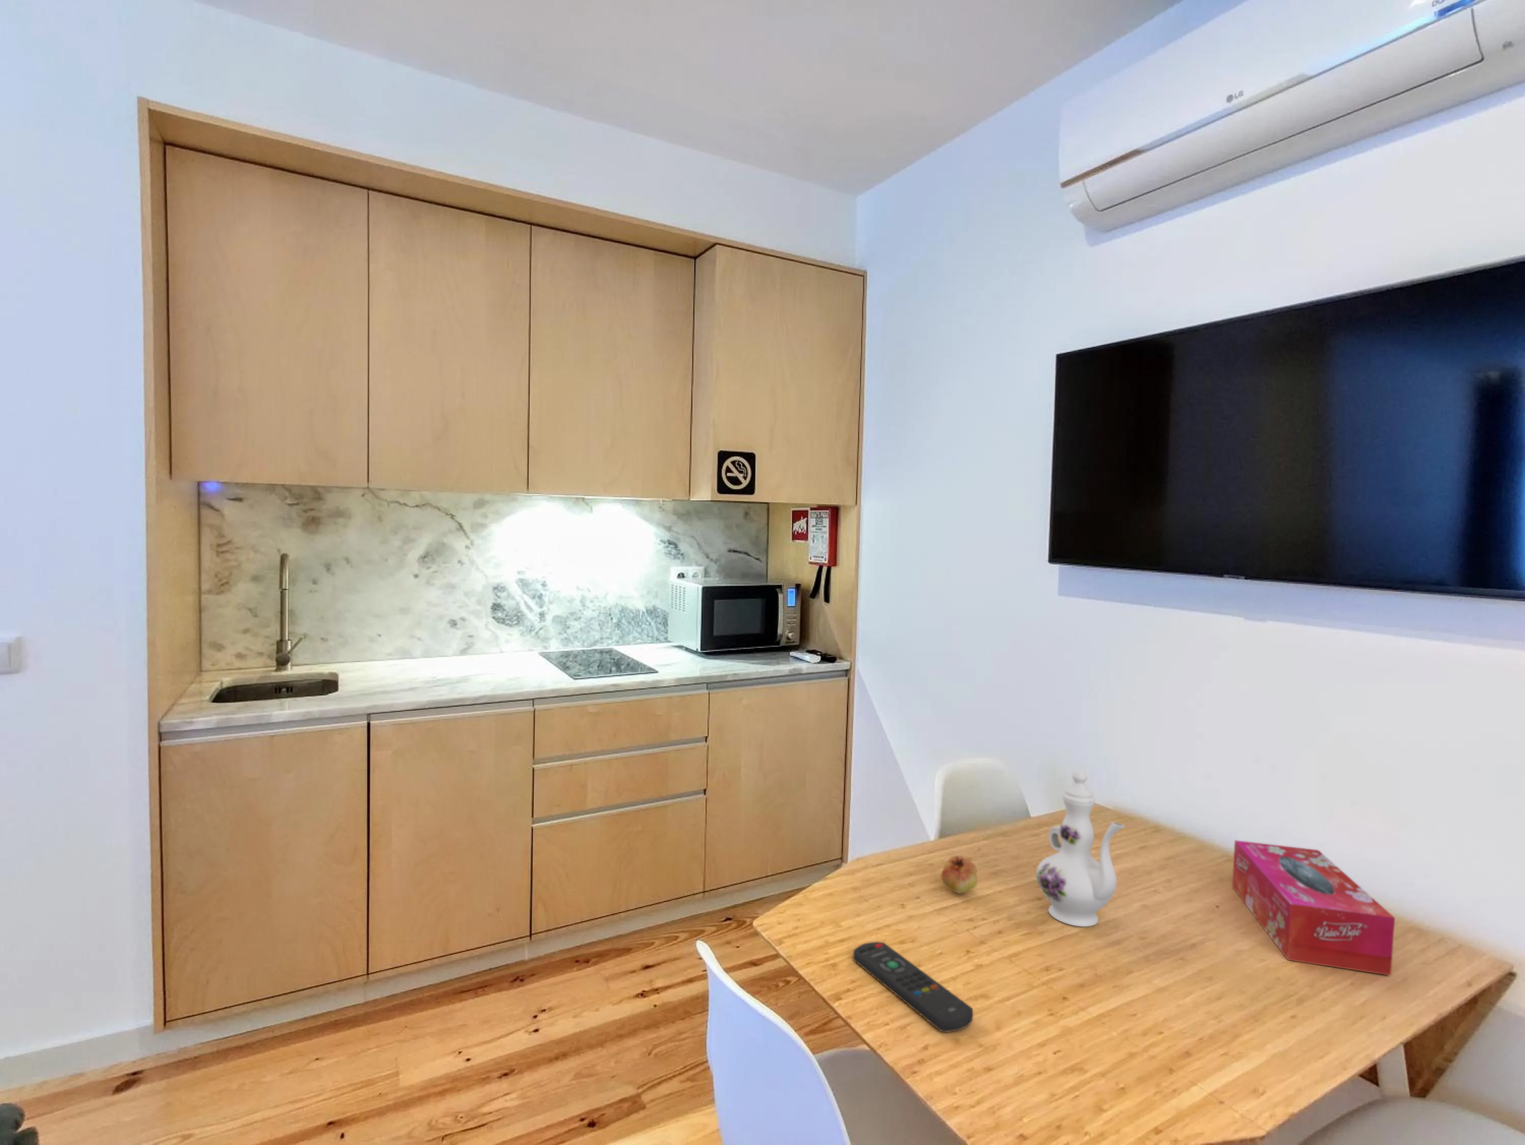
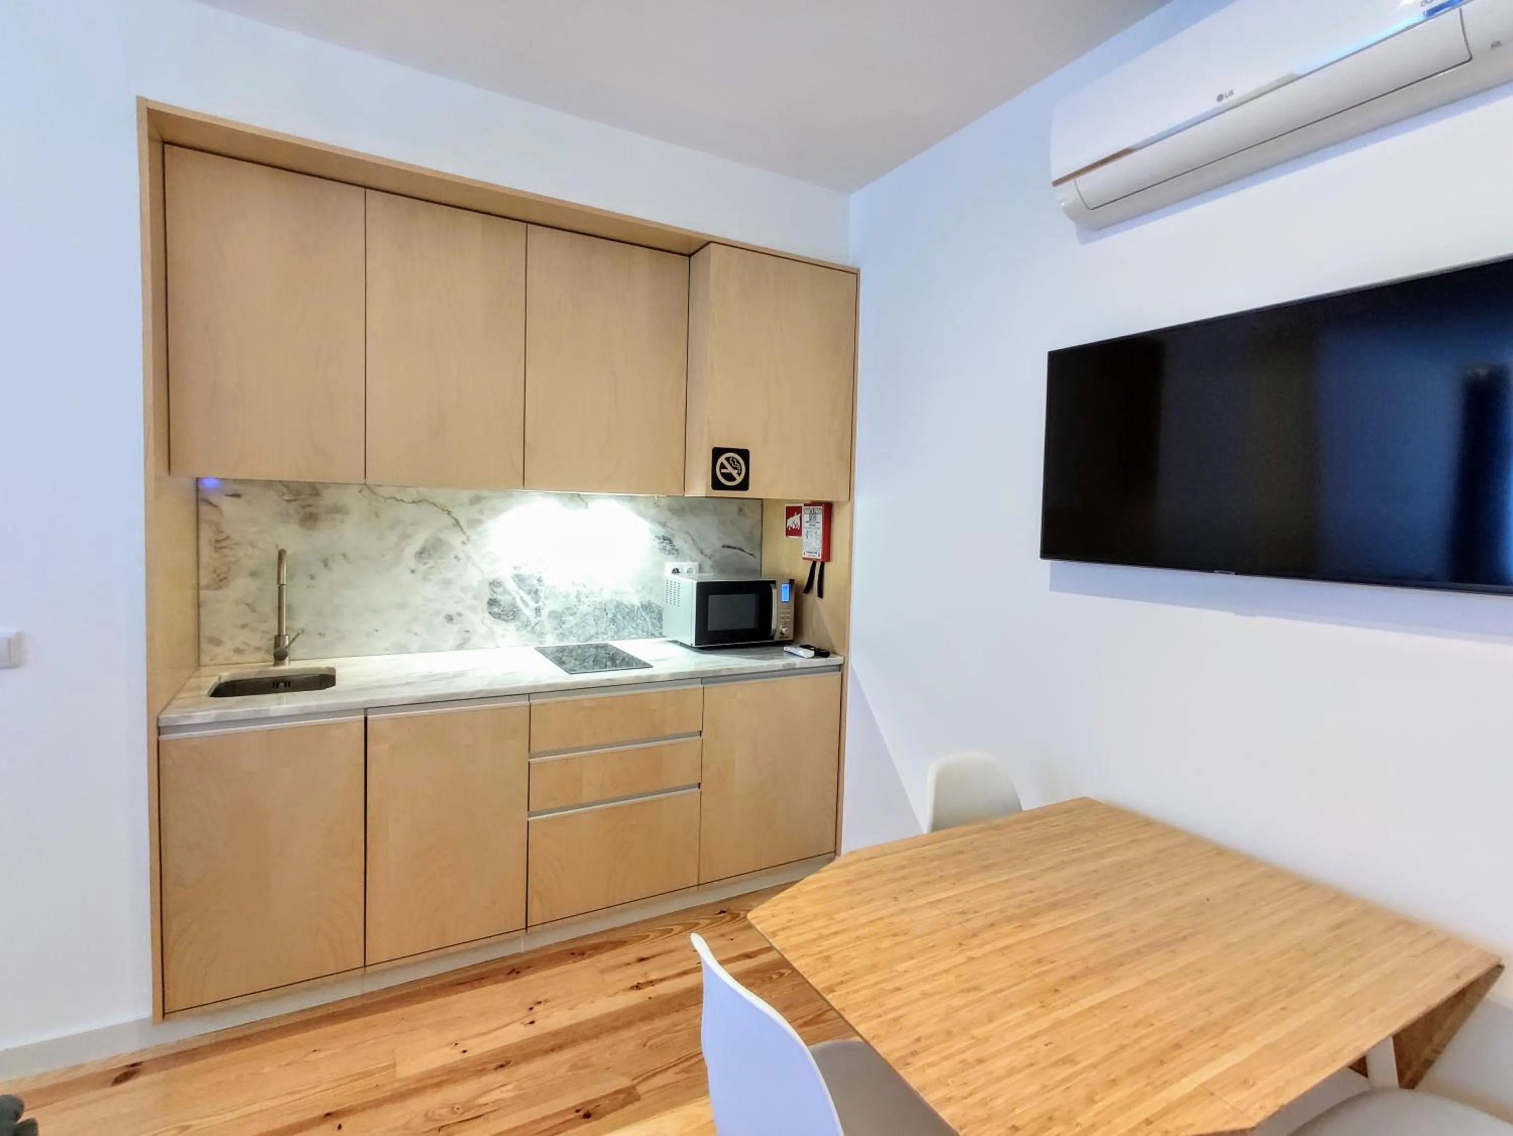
- fruit [940,855,978,894]
- remote control [853,941,973,1033]
- tissue box [1232,840,1395,977]
- chinaware [1036,770,1126,927]
